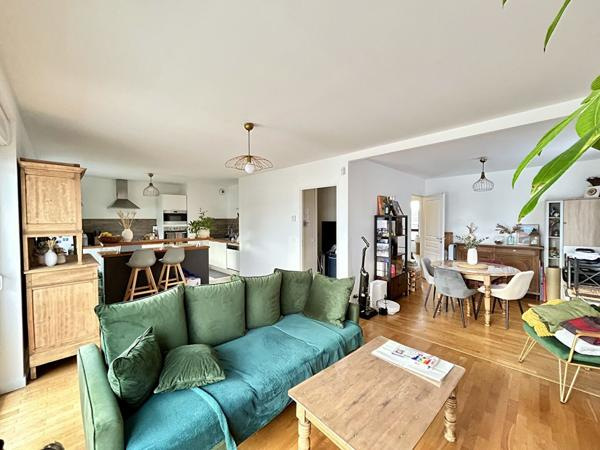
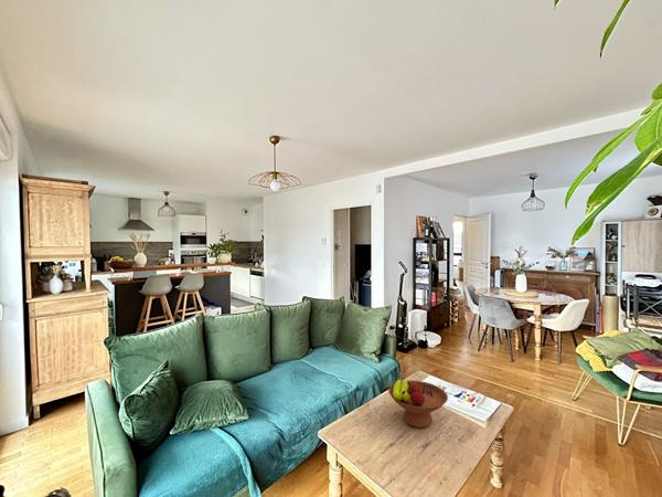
+ fruit bowl [387,379,449,429]
